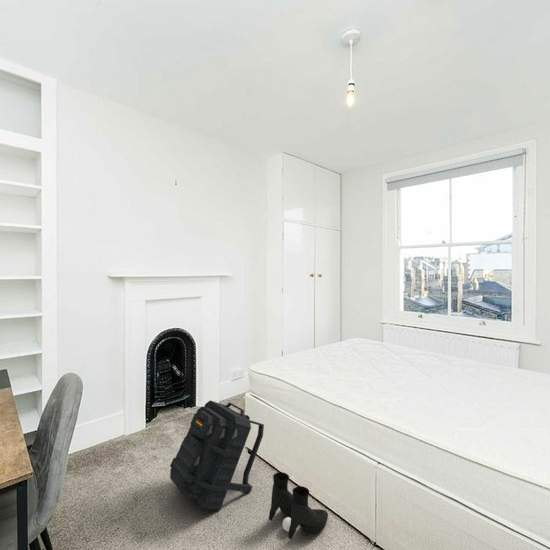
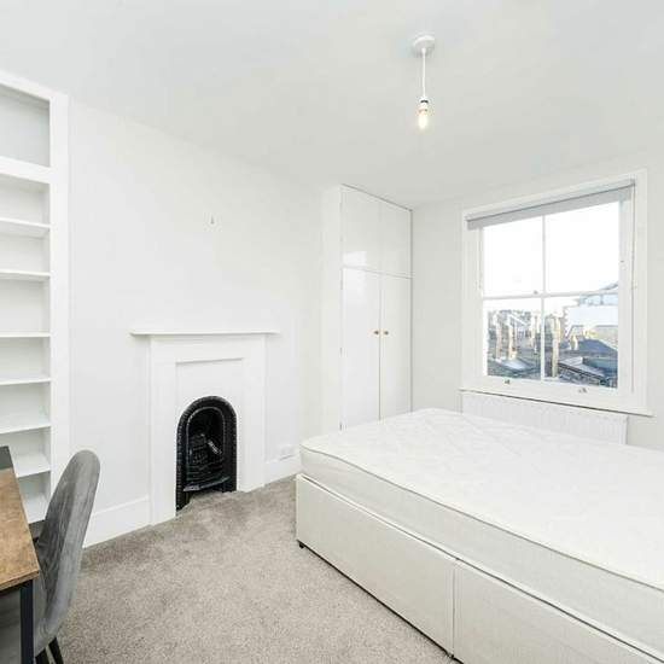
- backpack [169,400,265,511]
- boots [268,471,329,540]
